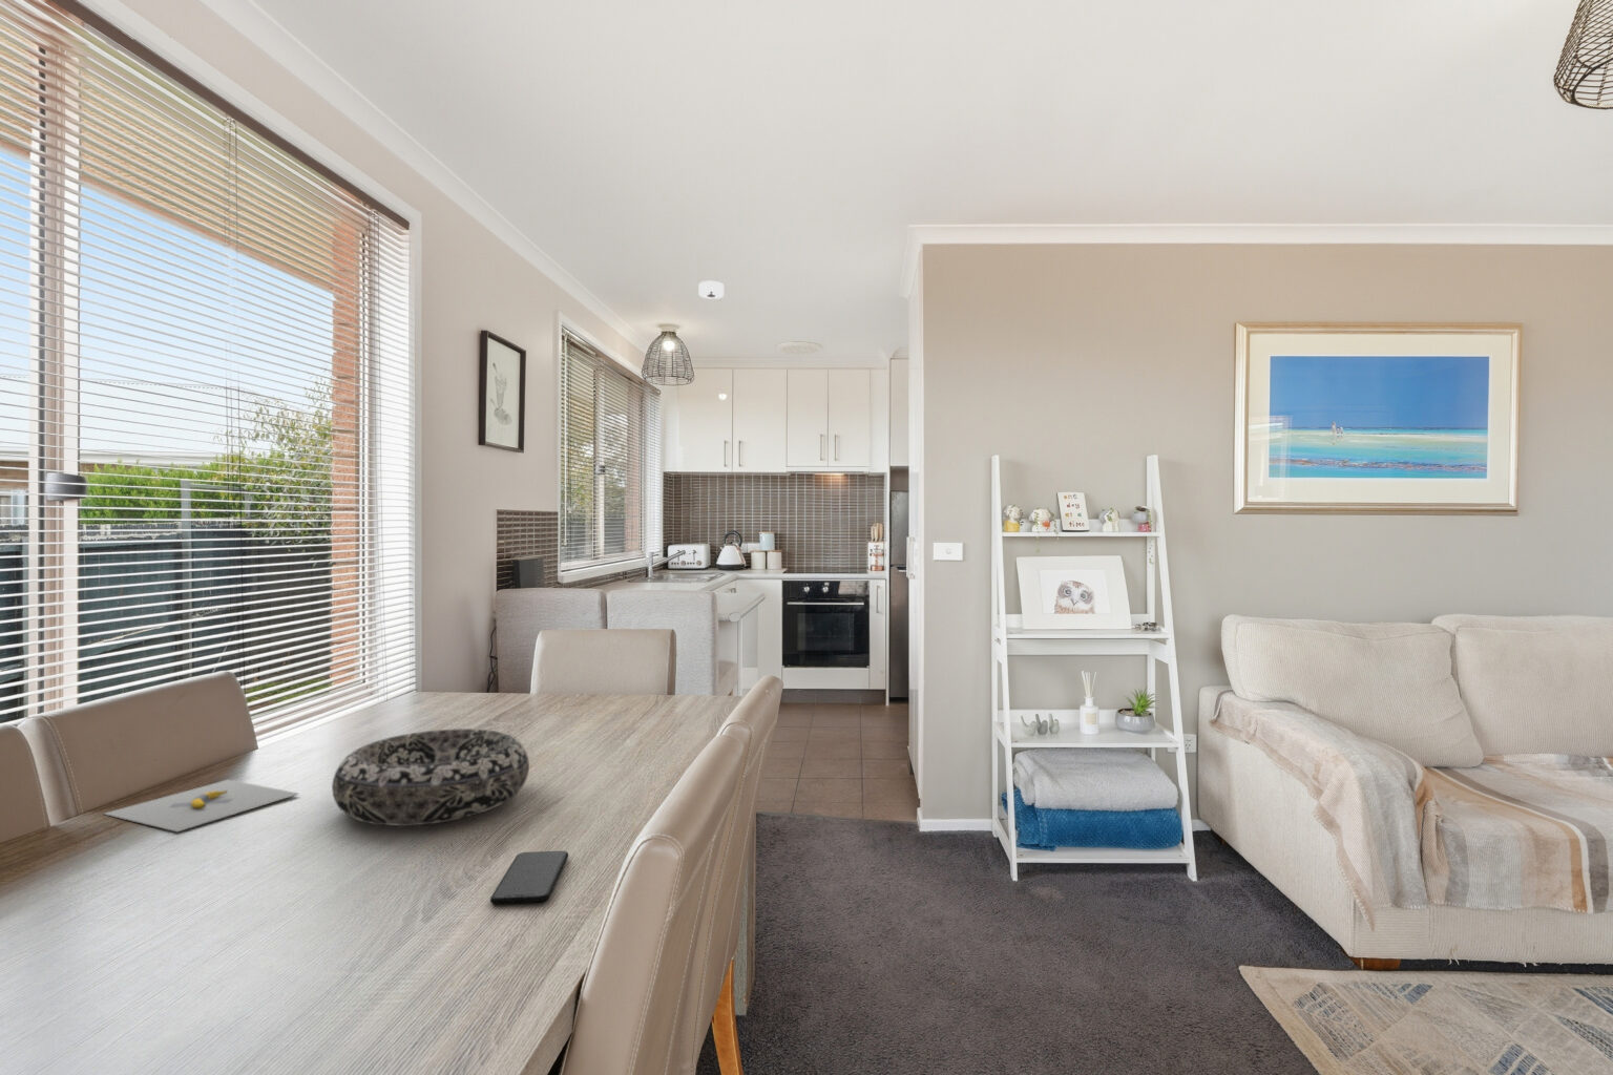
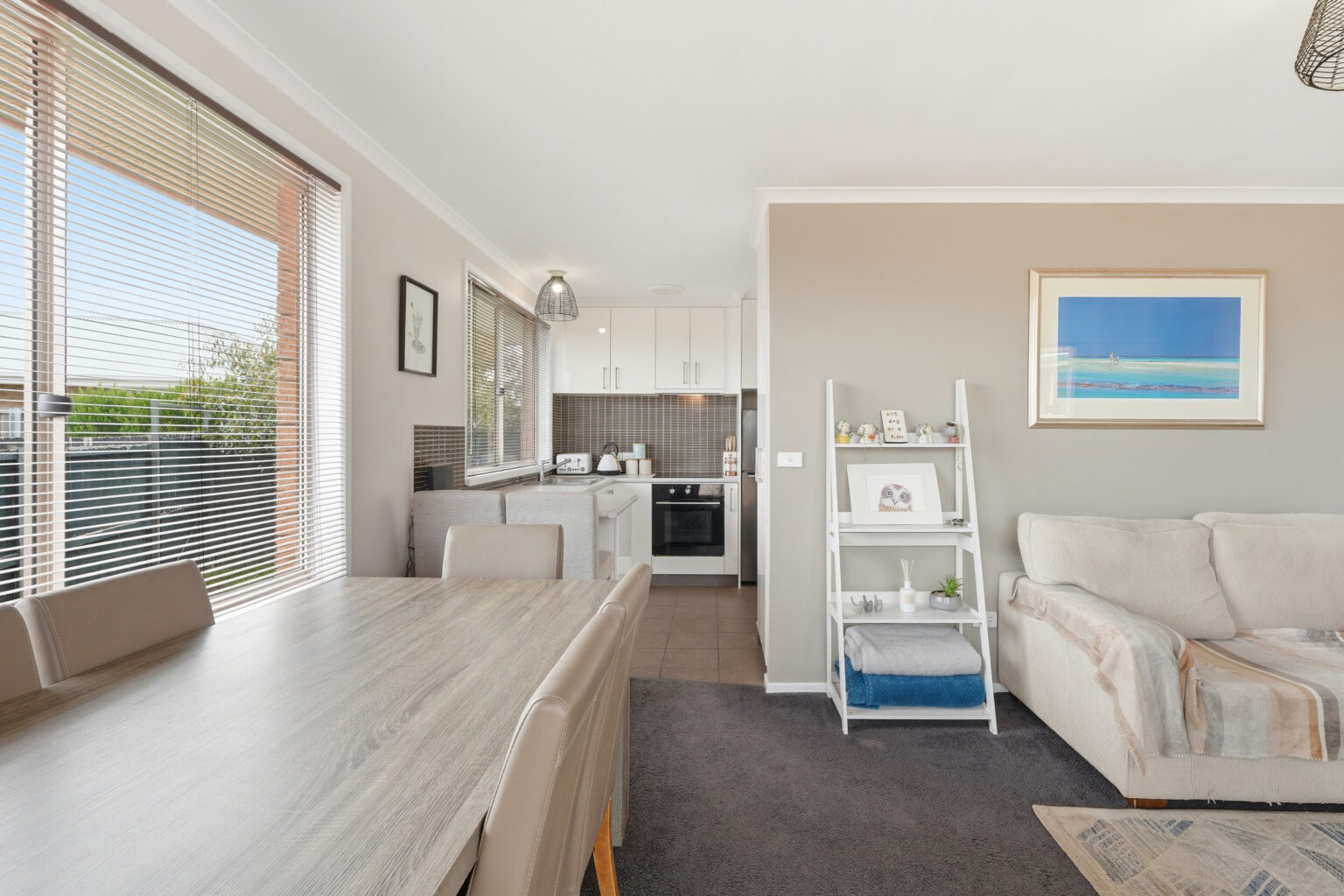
- banana [103,779,300,833]
- smartphone [490,851,569,906]
- smoke detector [698,281,725,300]
- decorative bowl [331,727,530,828]
